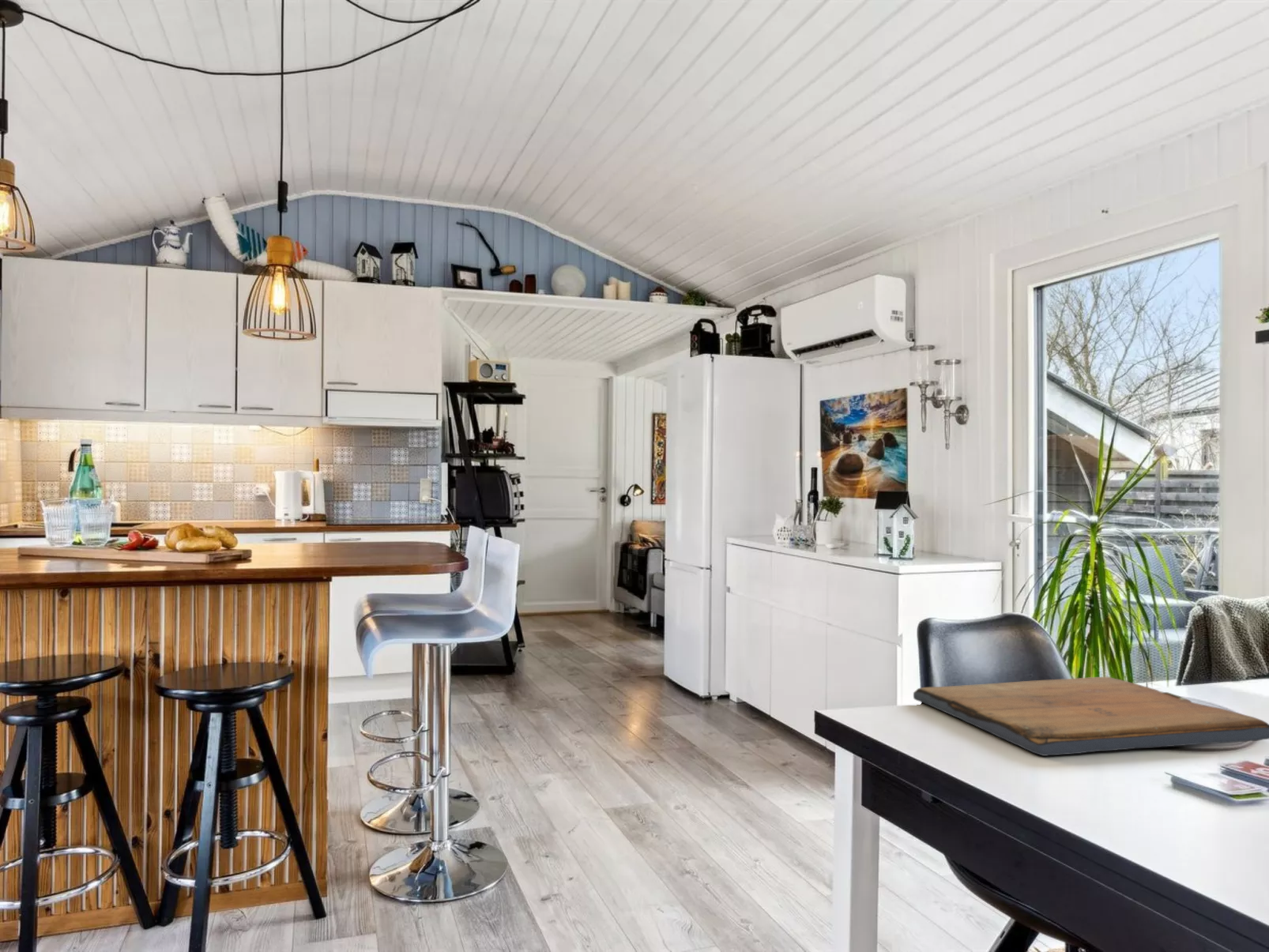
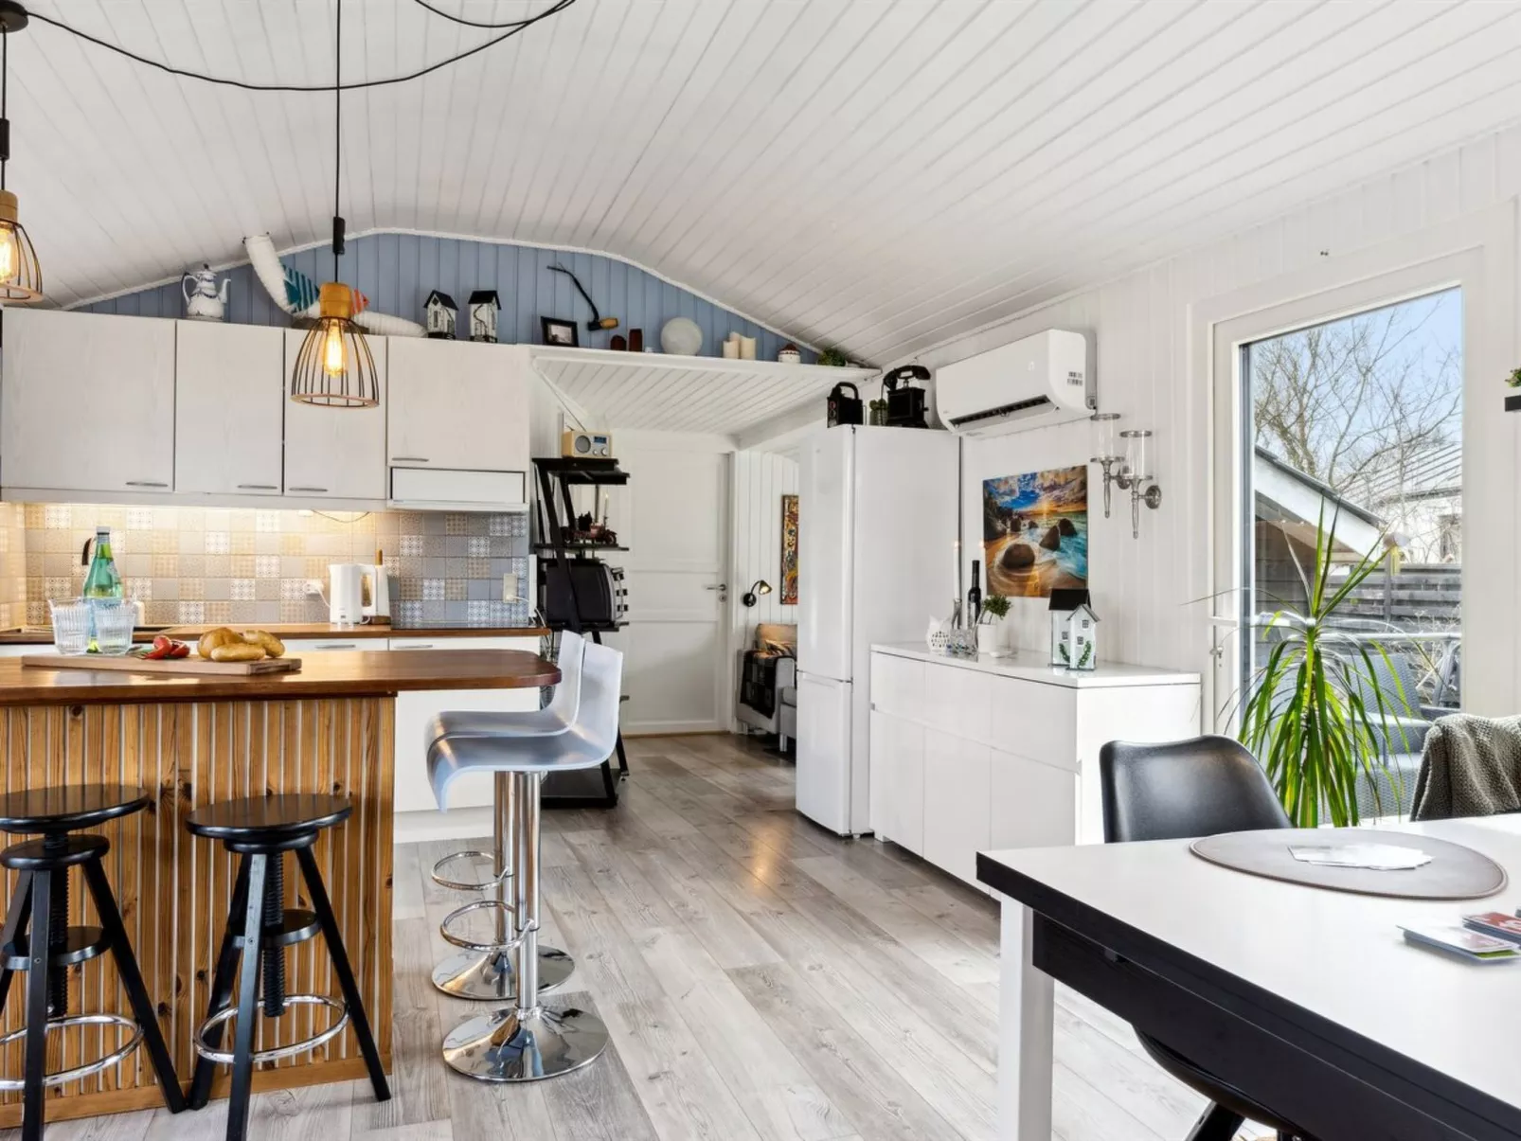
- religious icon [913,676,1269,757]
